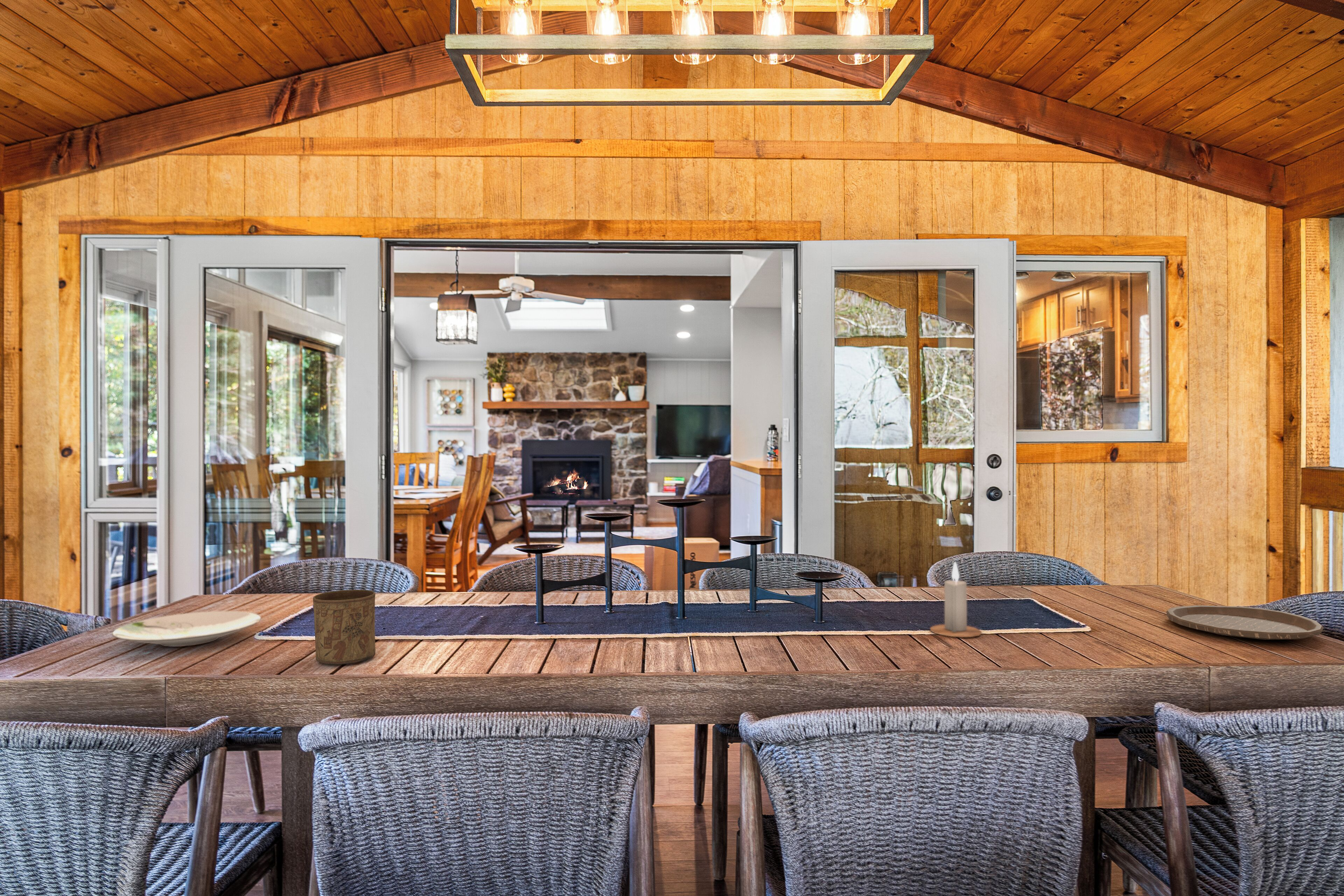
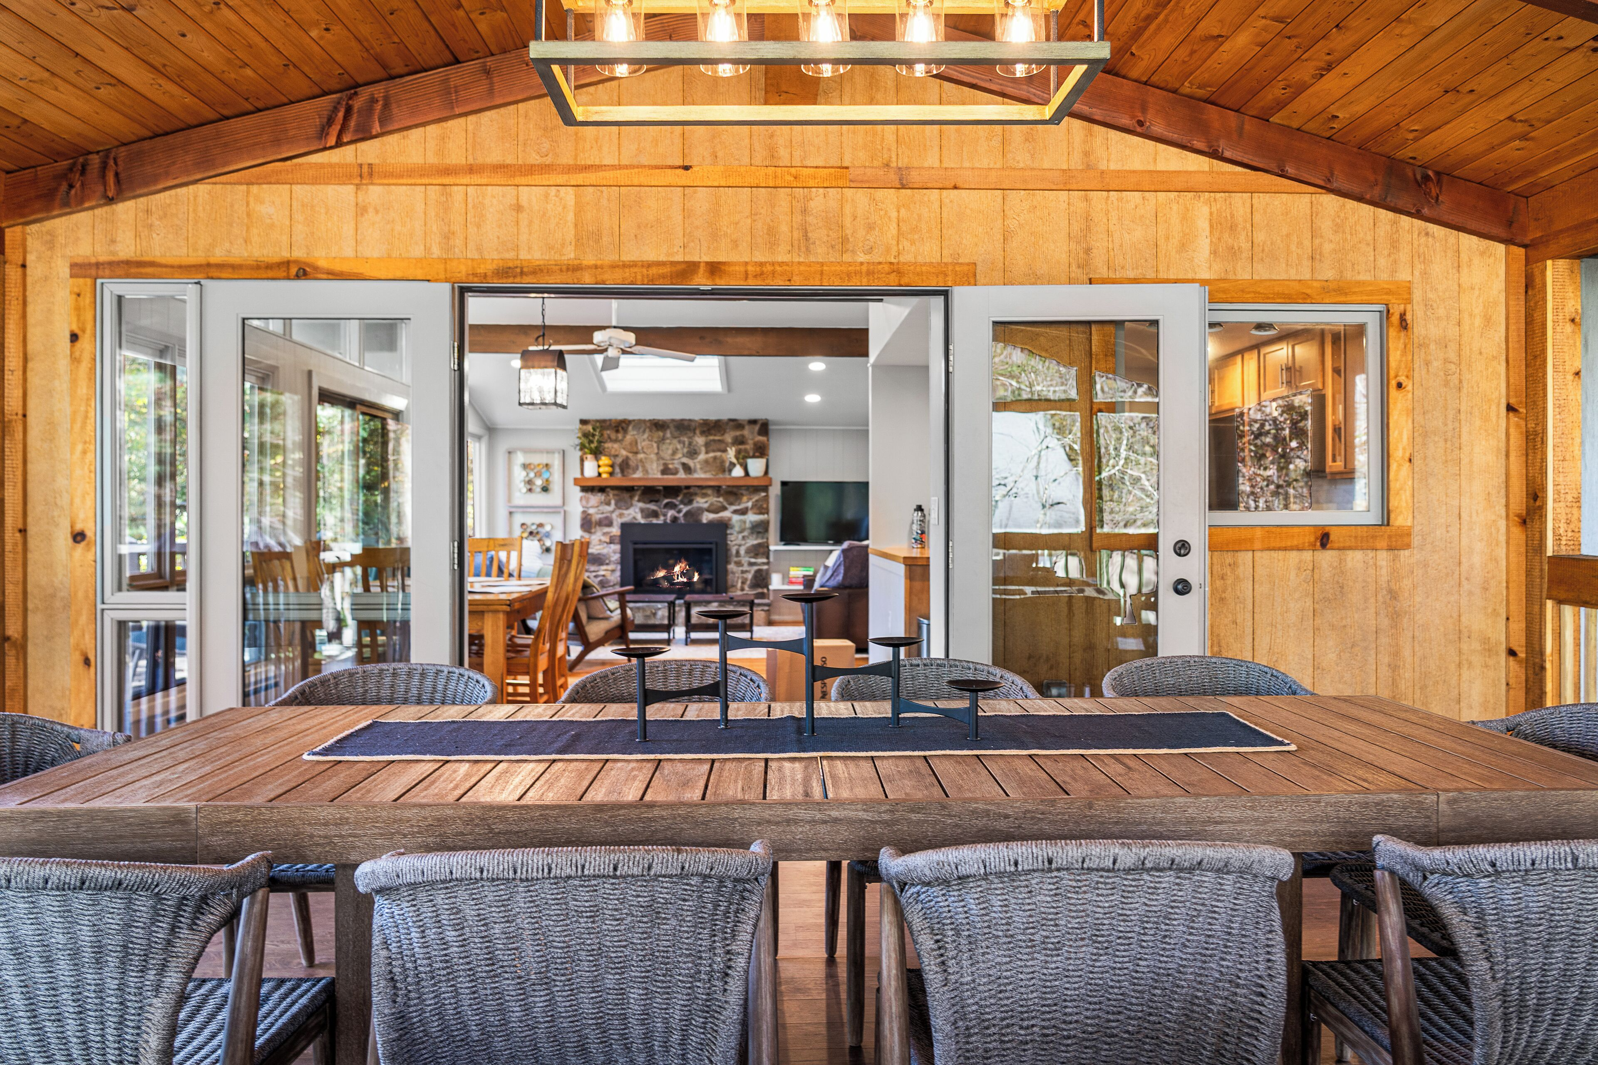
- plate [1166,605,1324,640]
- plate [112,611,261,647]
- cup [313,589,376,665]
- candle [930,561,982,638]
